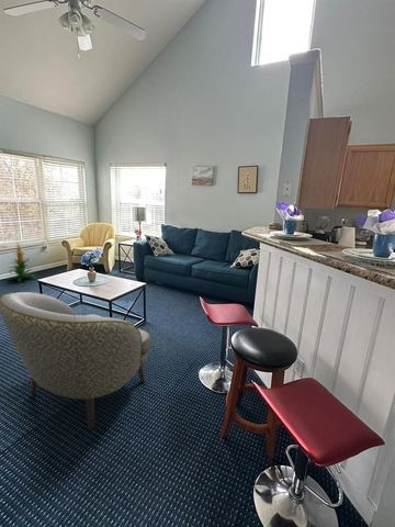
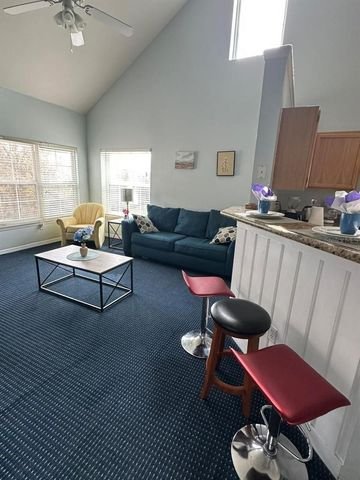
- indoor plant [7,240,37,282]
- armchair [0,291,151,430]
